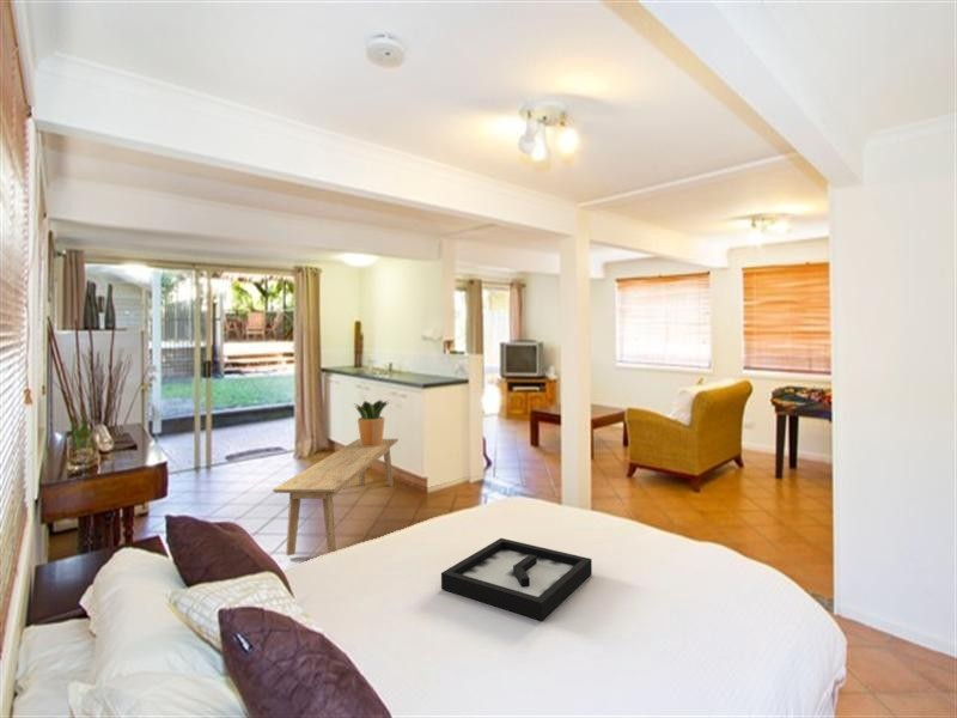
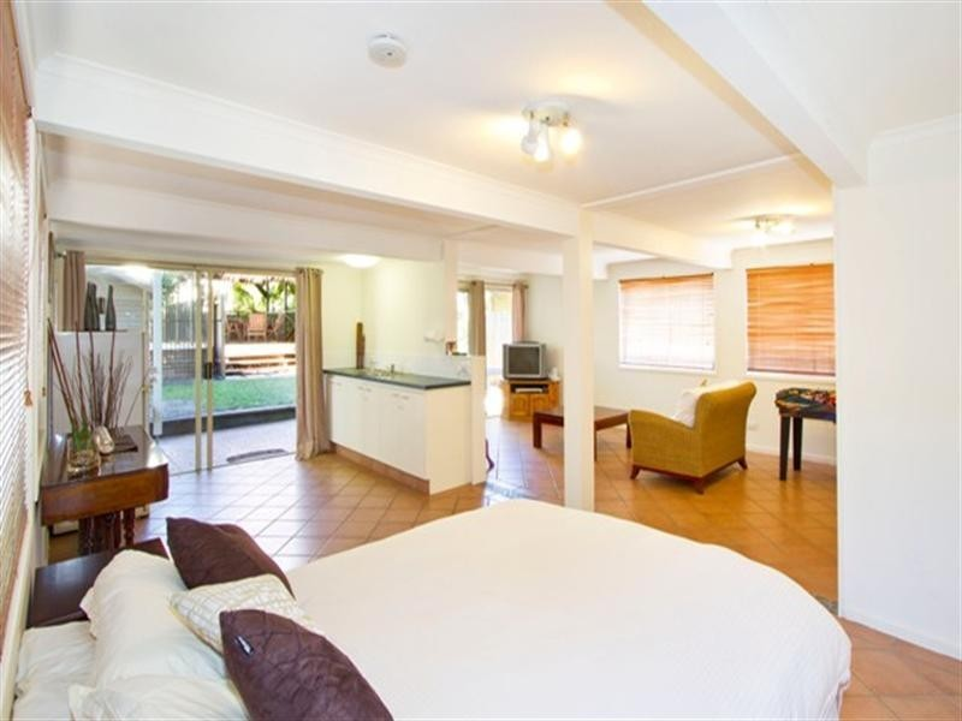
- bench [272,438,400,556]
- decorative tray [440,537,593,622]
- potted plant [352,398,391,446]
